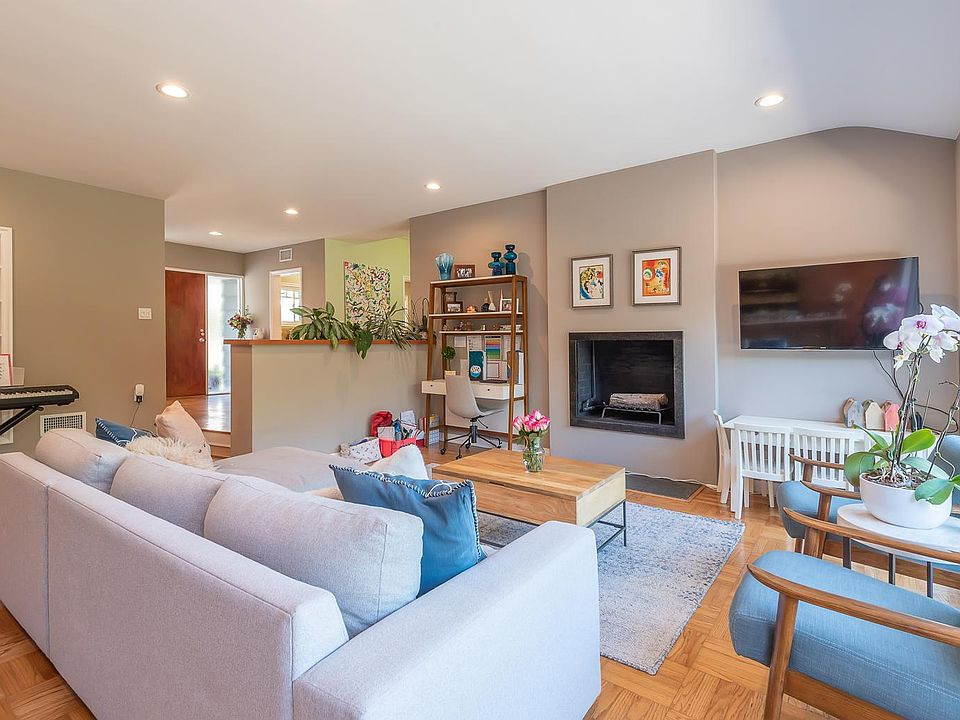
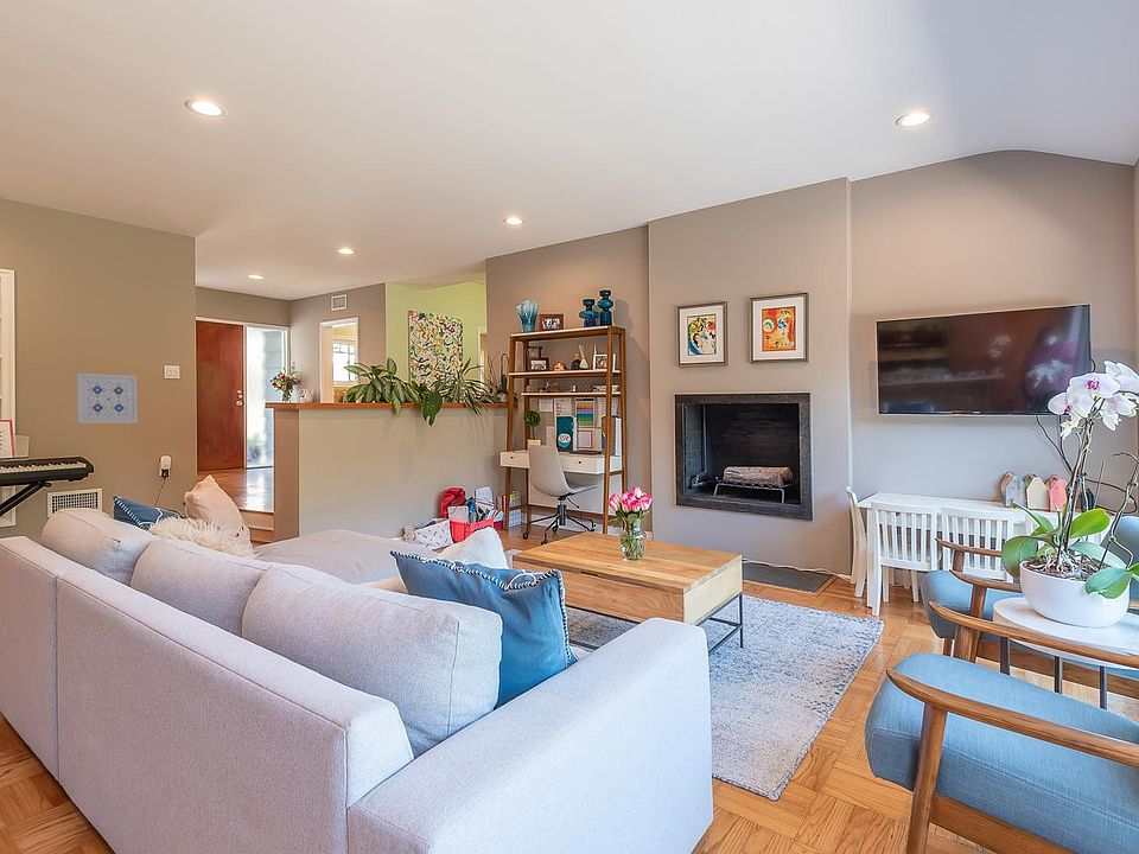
+ wall art [76,372,139,425]
